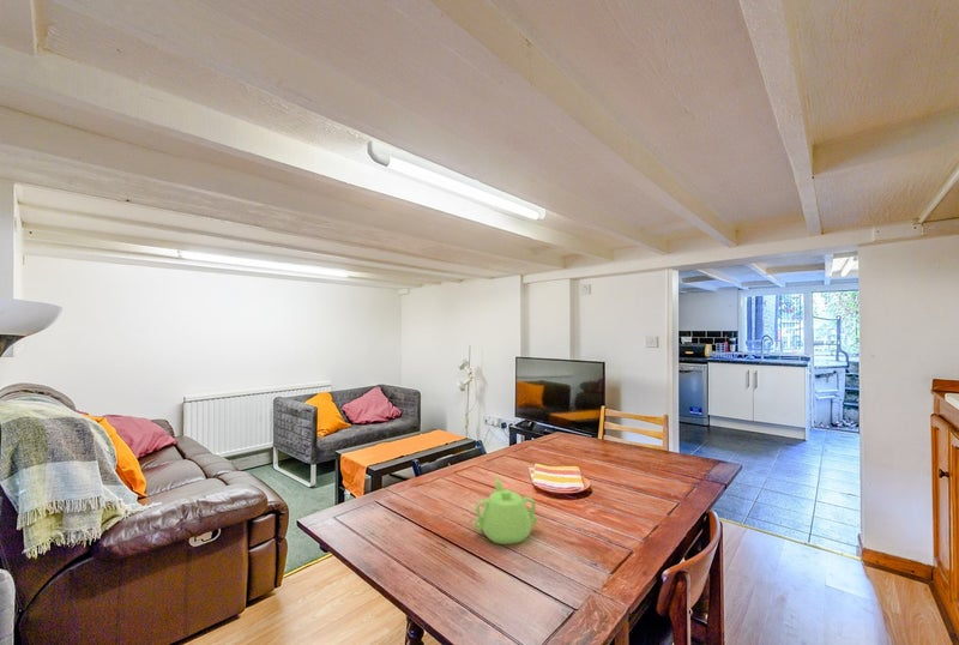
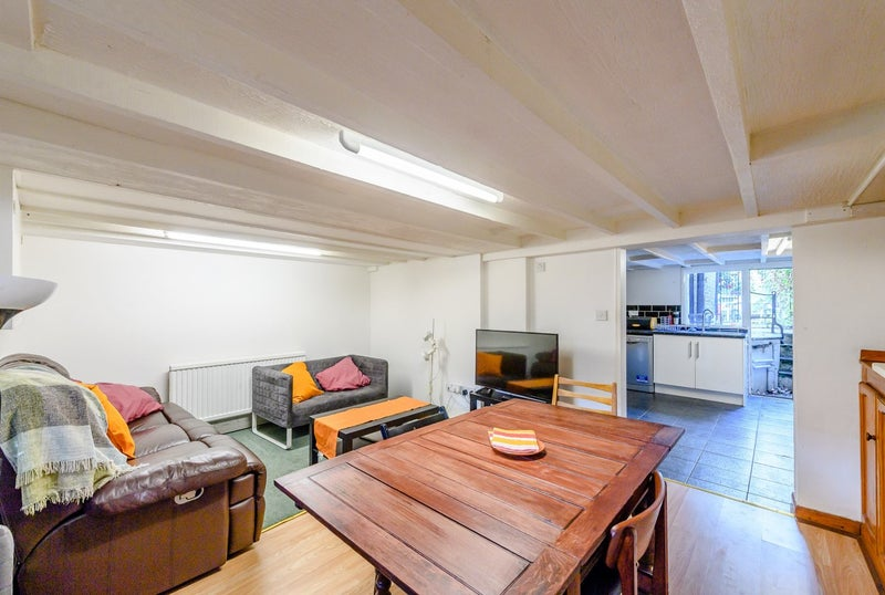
- teapot [472,476,538,545]
